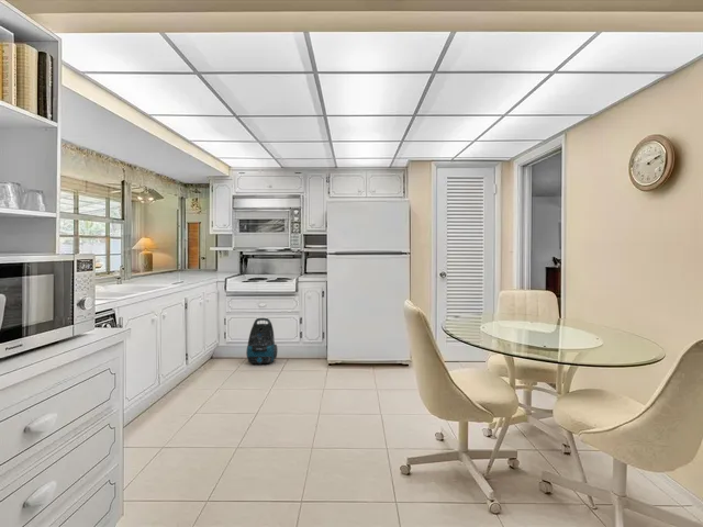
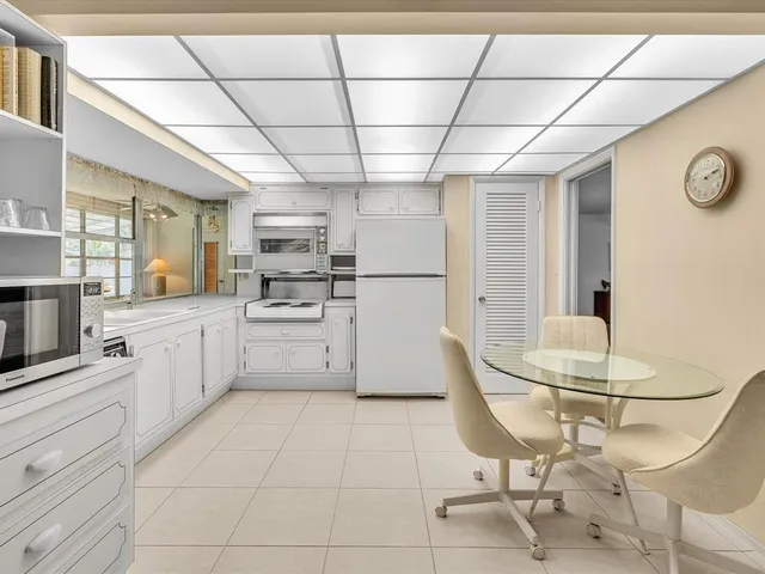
- vacuum cleaner [245,317,278,366]
